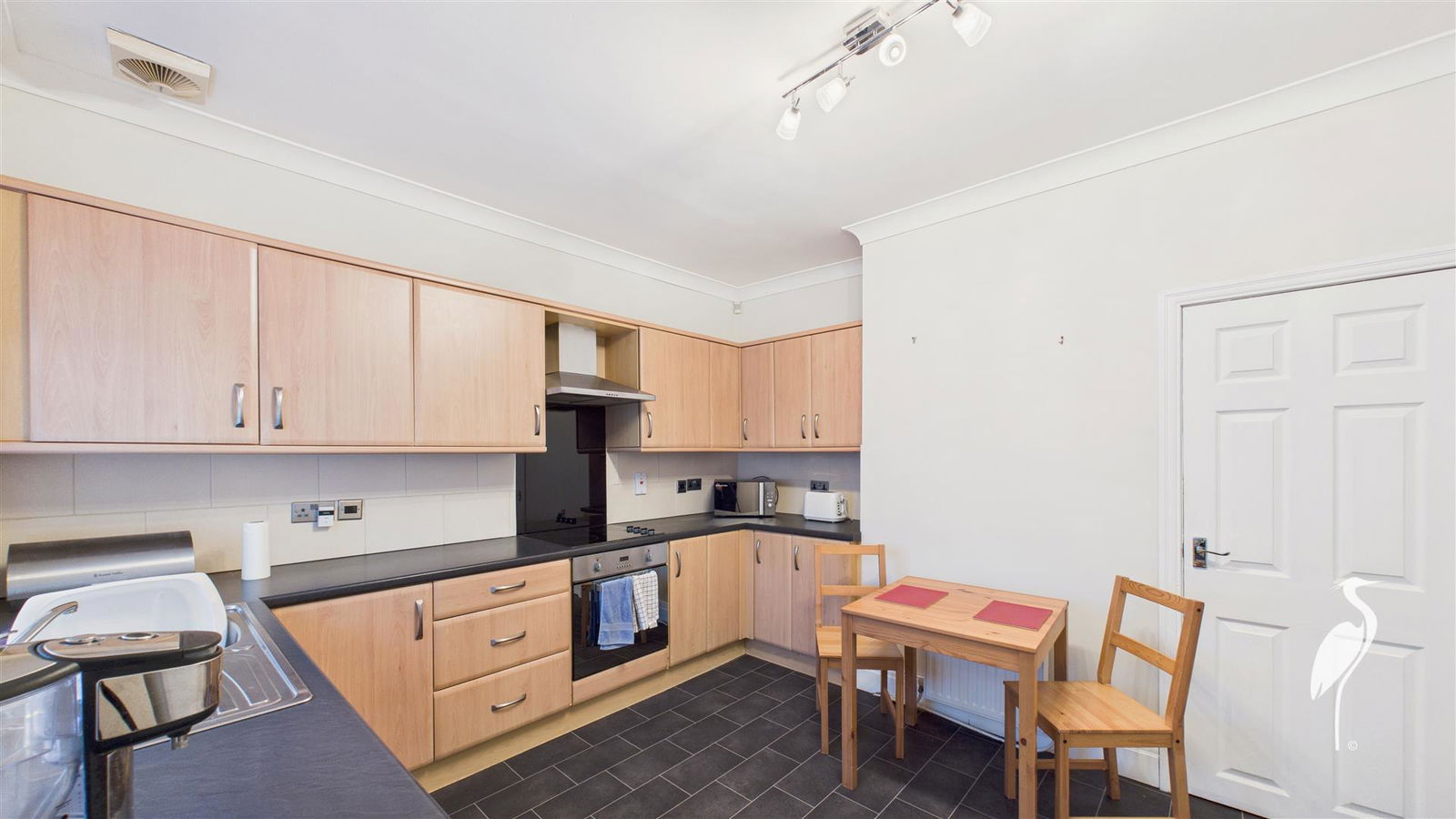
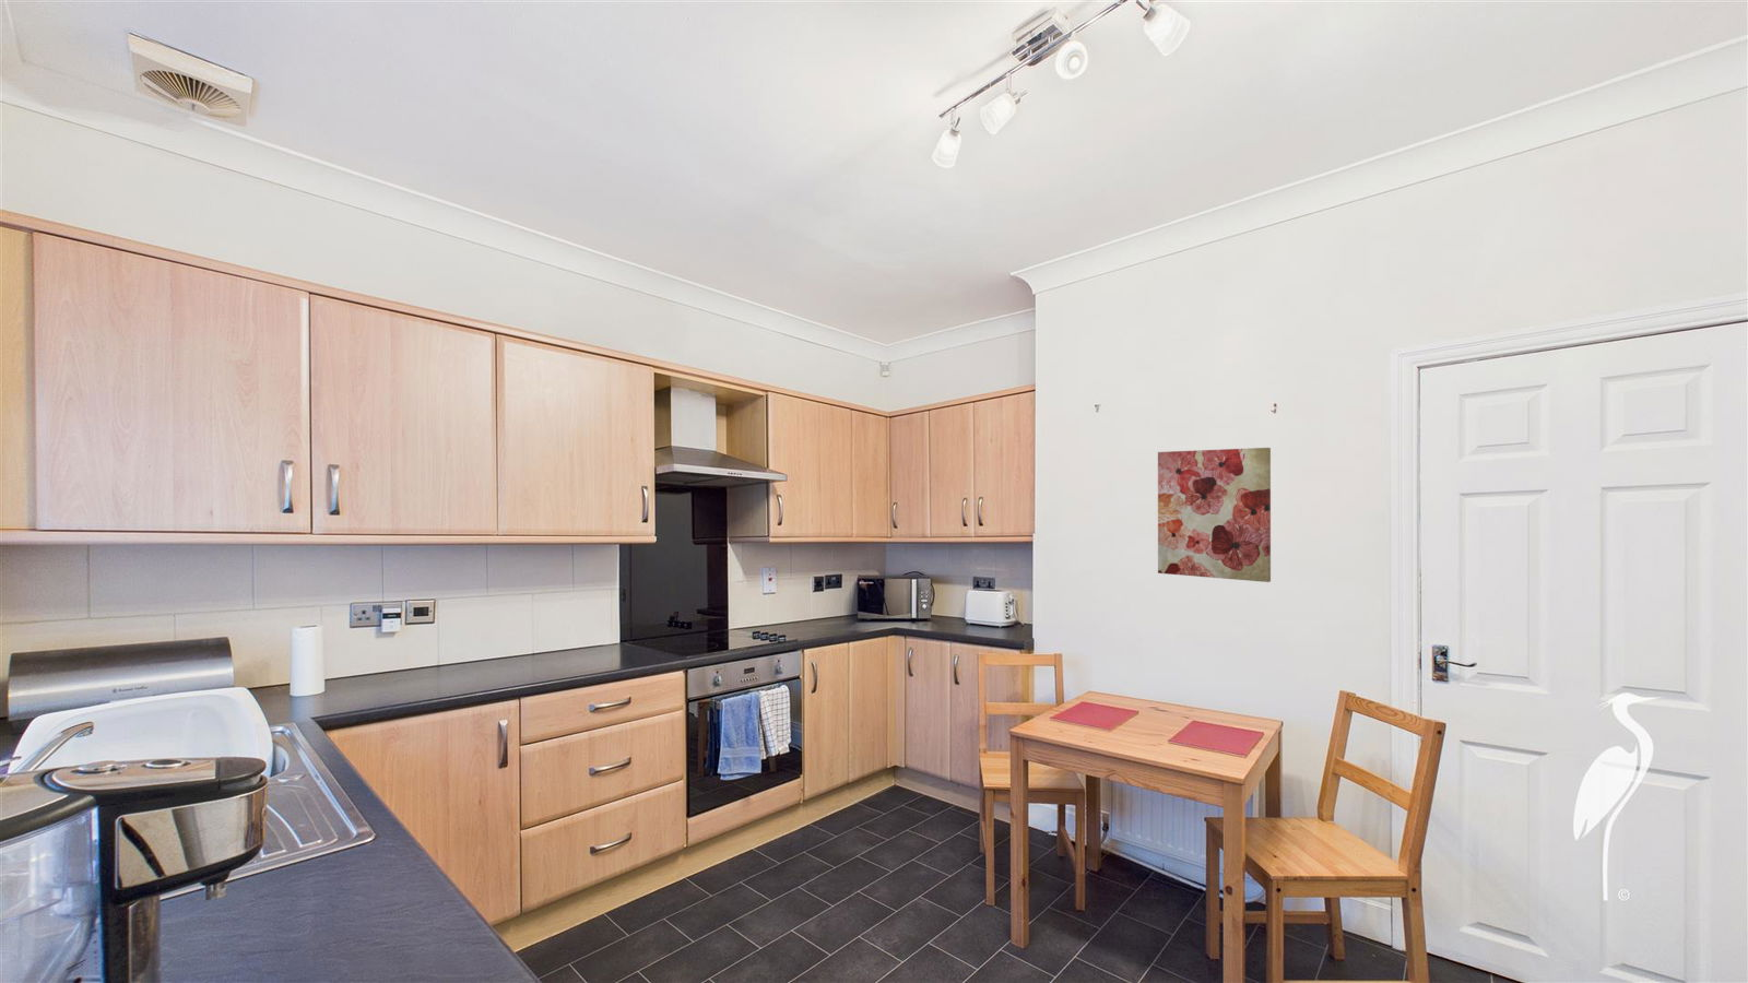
+ wall art [1157,446,1271,583]
